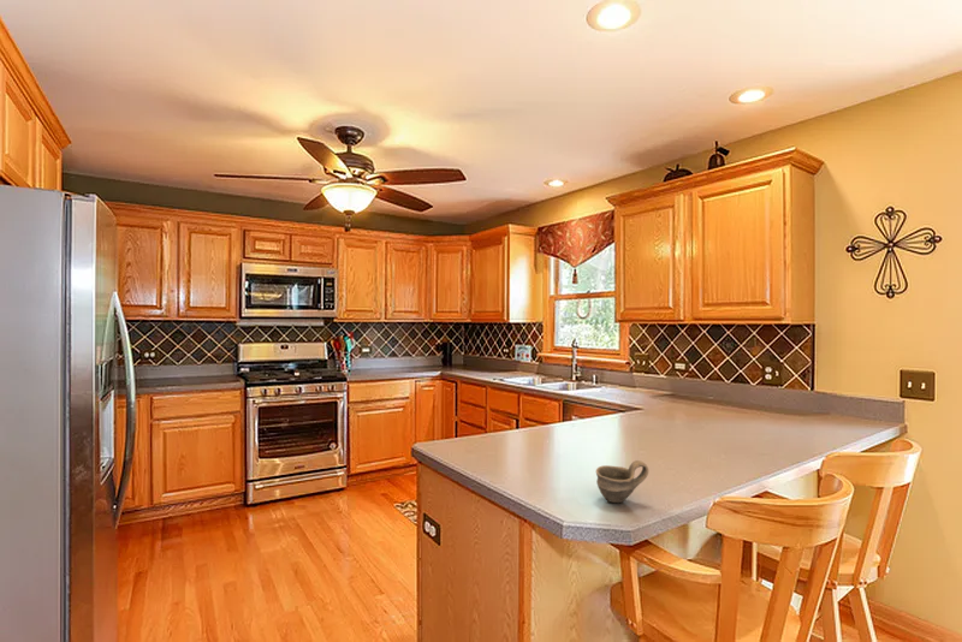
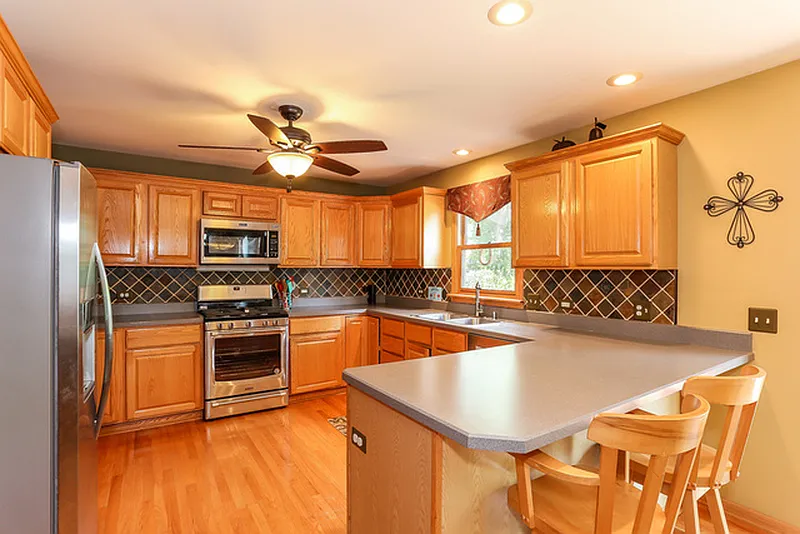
- cup [595,459,649,504]
